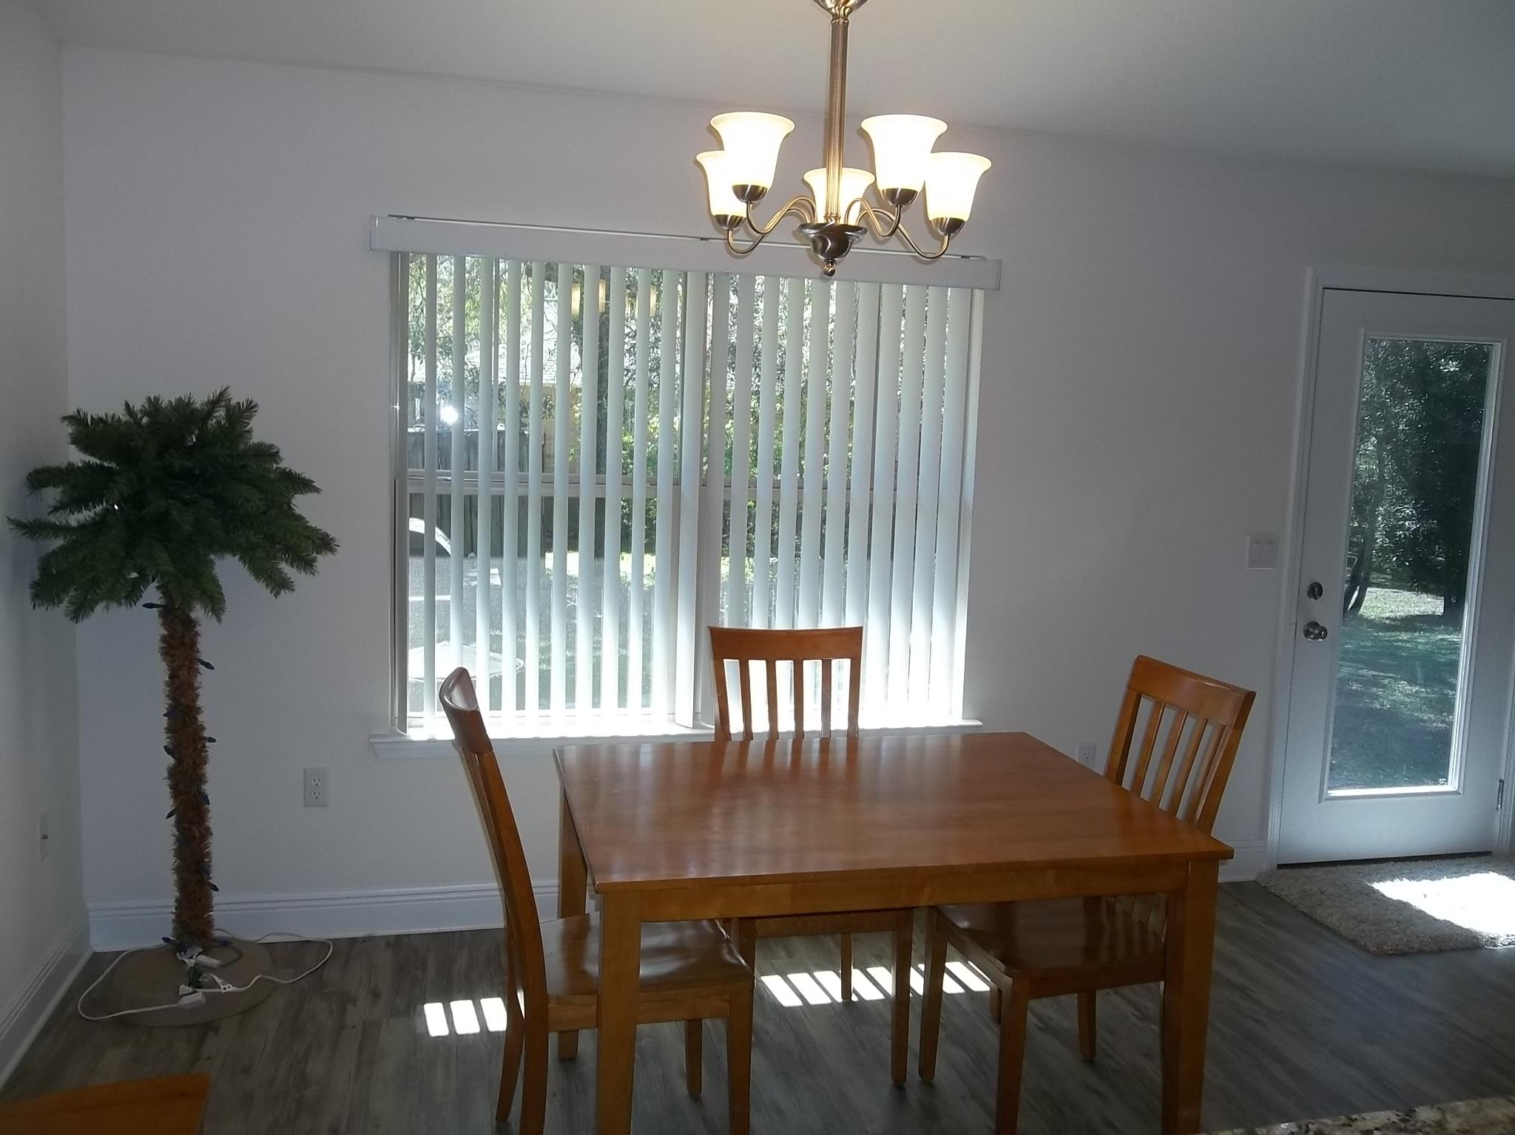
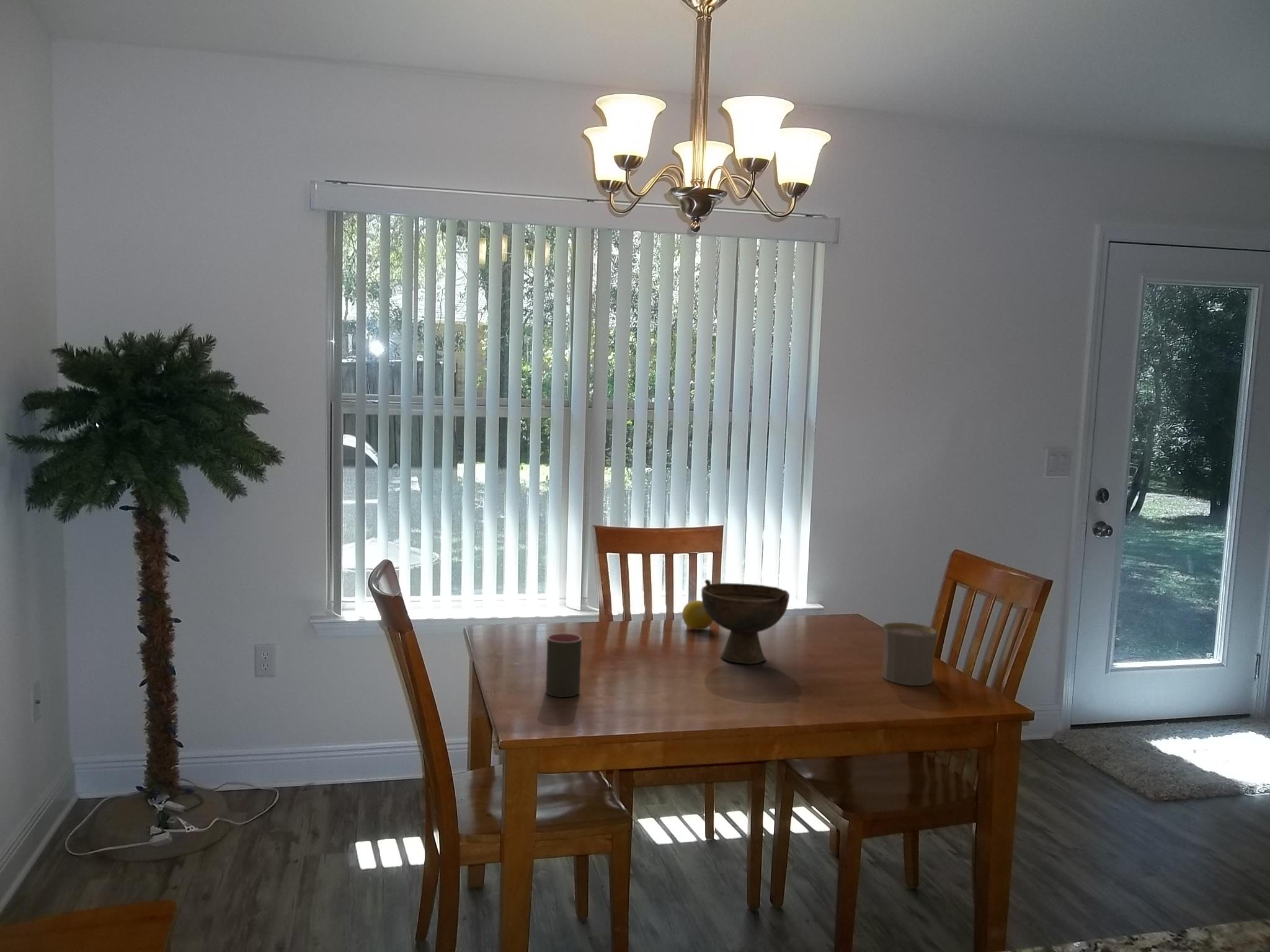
+ fruit [682,600,714,630]
+ bowl [701,579,790,665]
+ cup [882,622,938,686]
+ cup [545,633,582,698]
